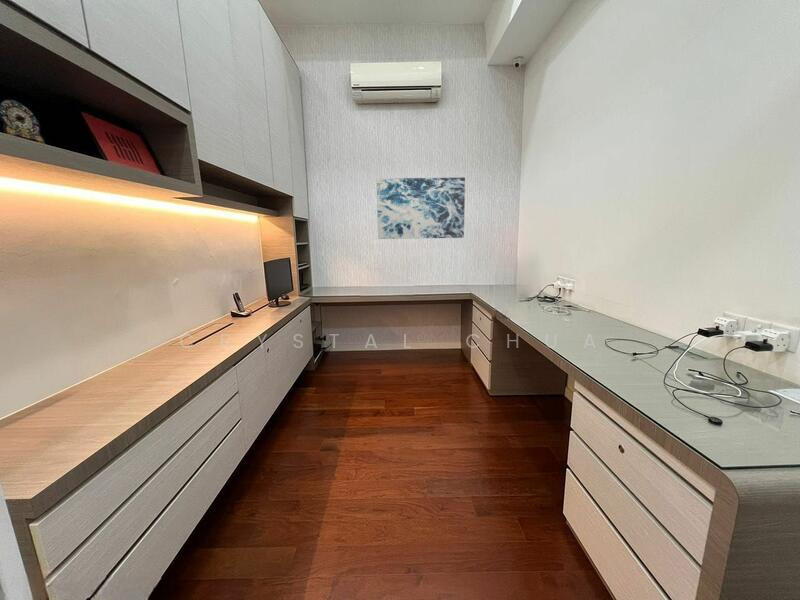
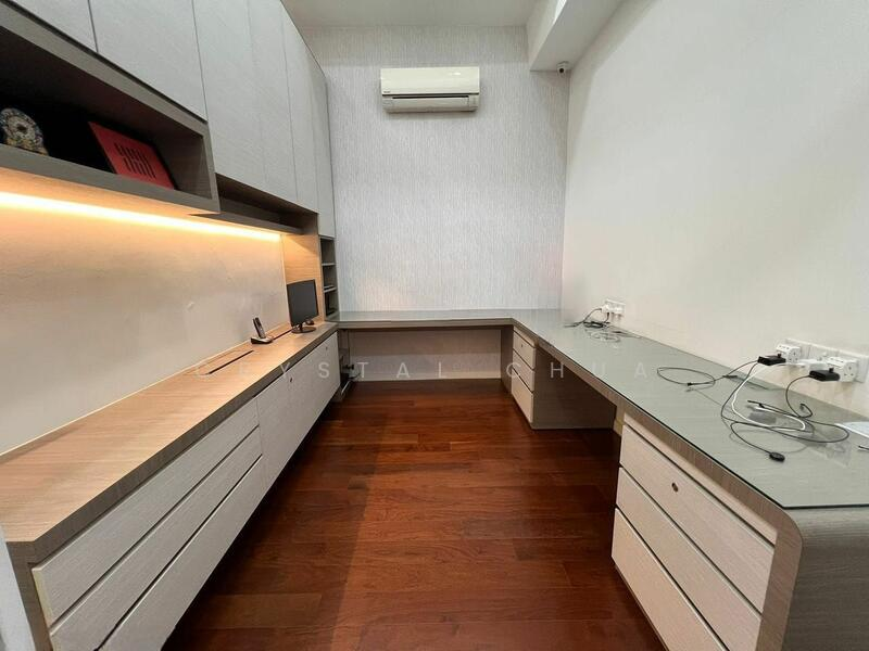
- wall art [376,176,466,240]
